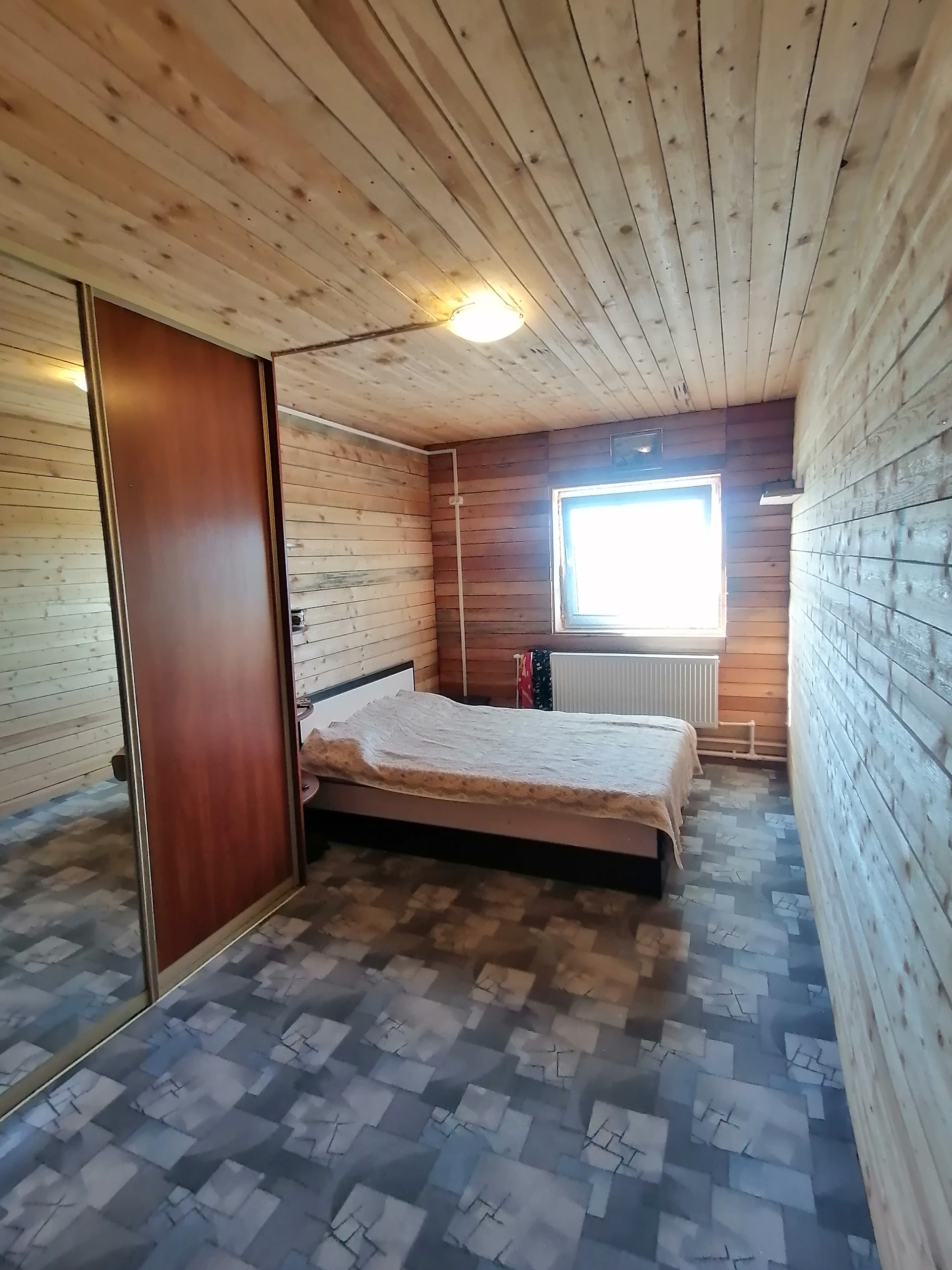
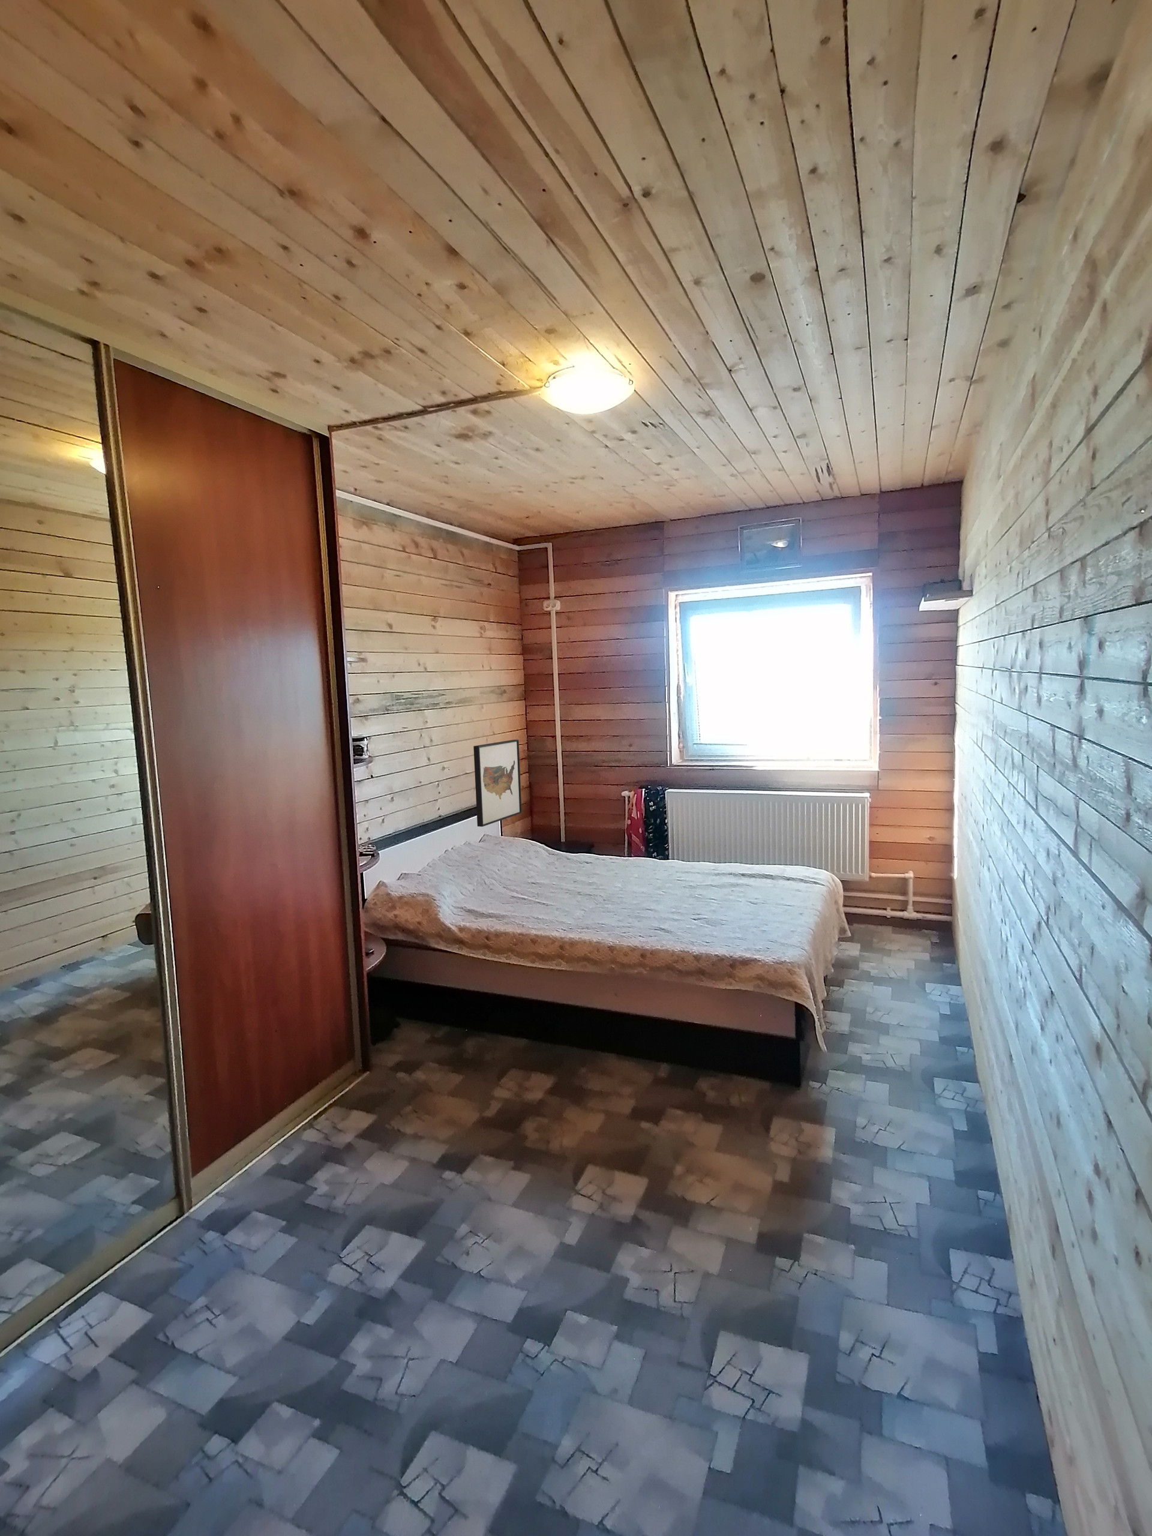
+ wall art [473,739,523,827]
